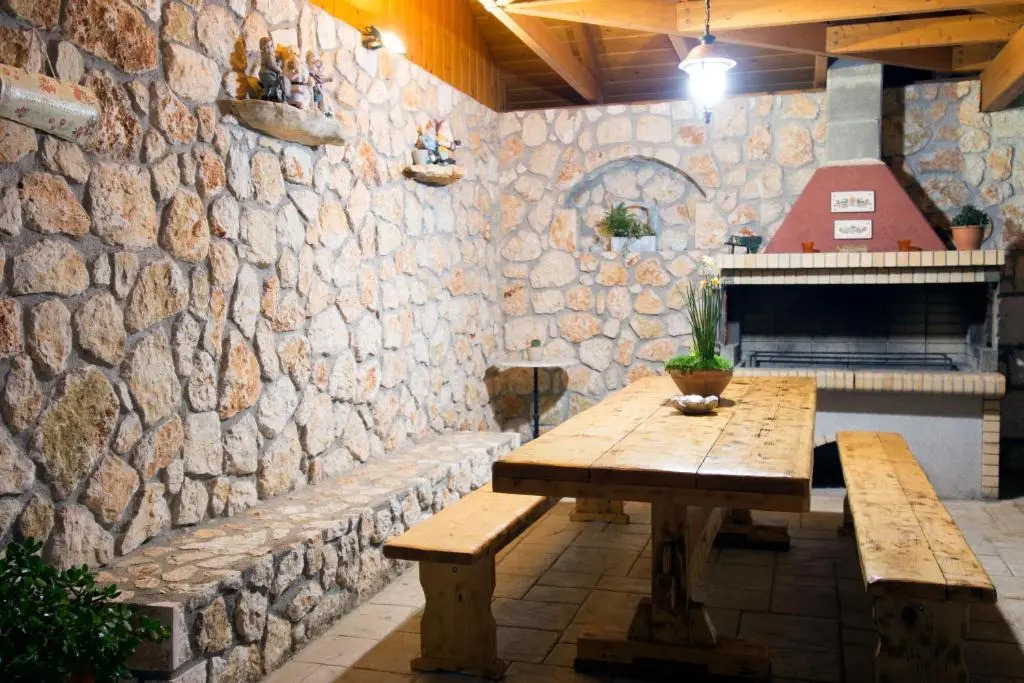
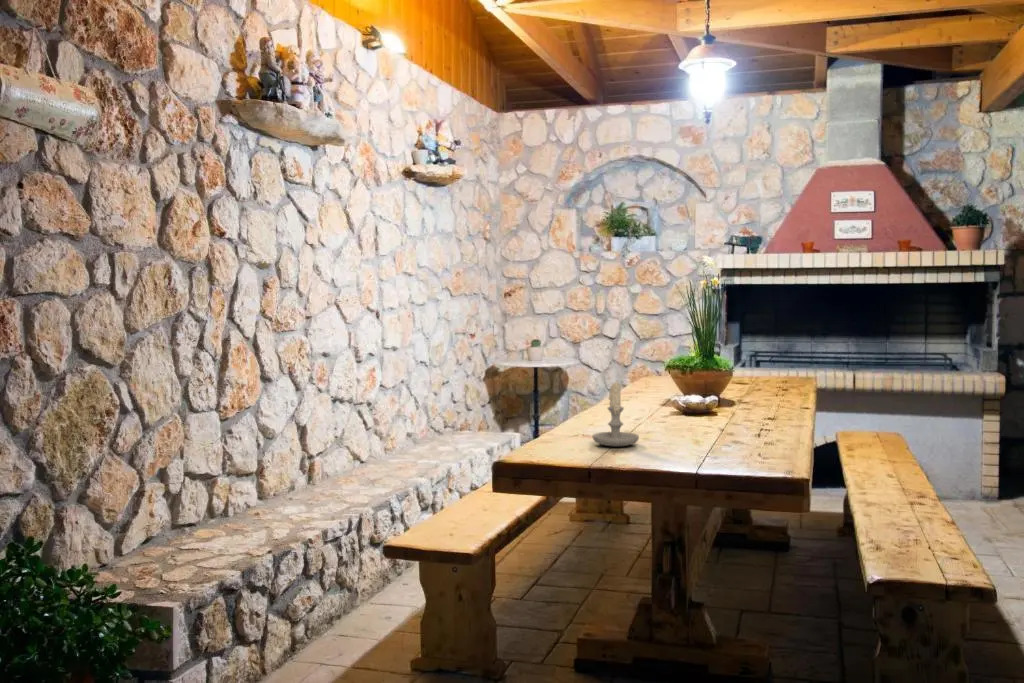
+ candle [591,381,640,447]
